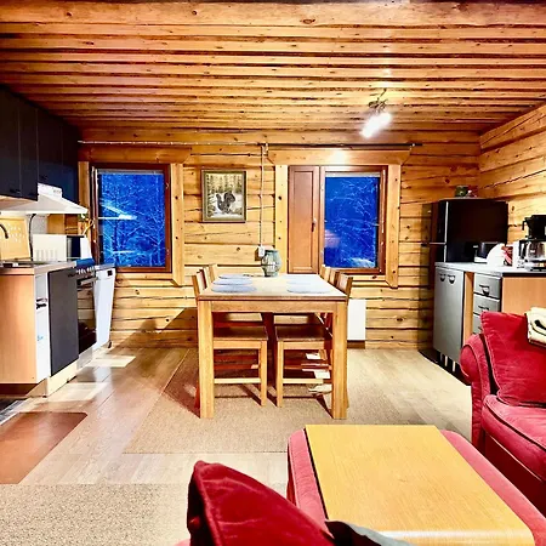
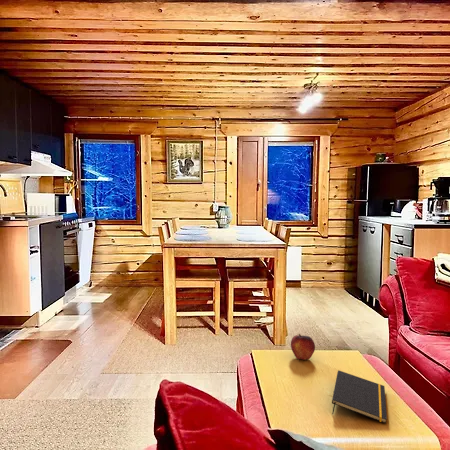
+ notepad [331,370,388,424]
+ fruit [290,333,316,361]
